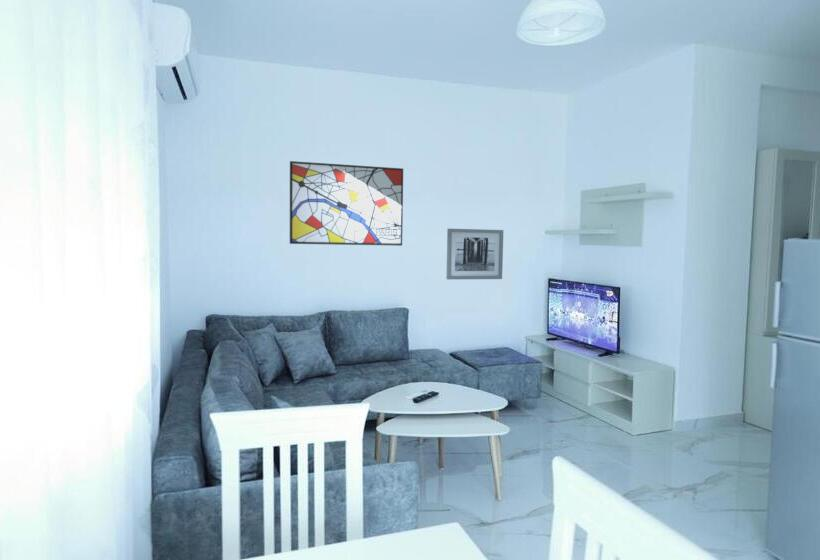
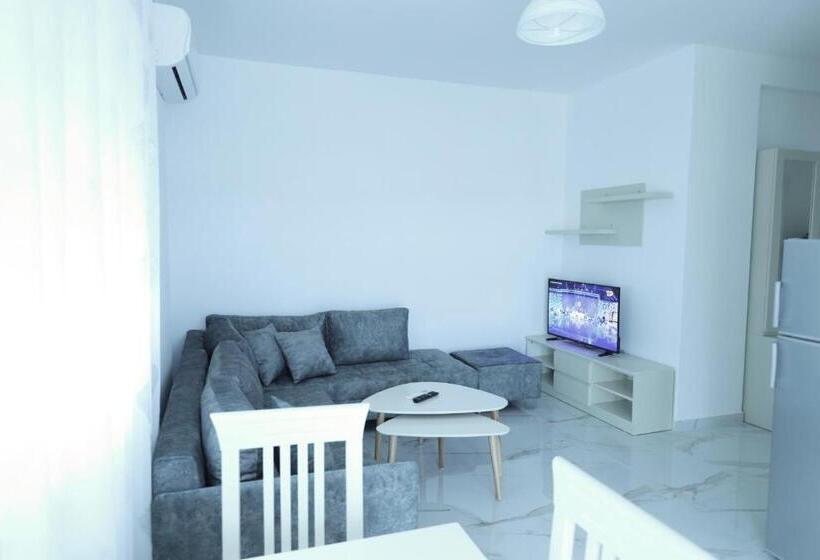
- wall art [445,228,504,280]
- wall art [289,160,404,247]
